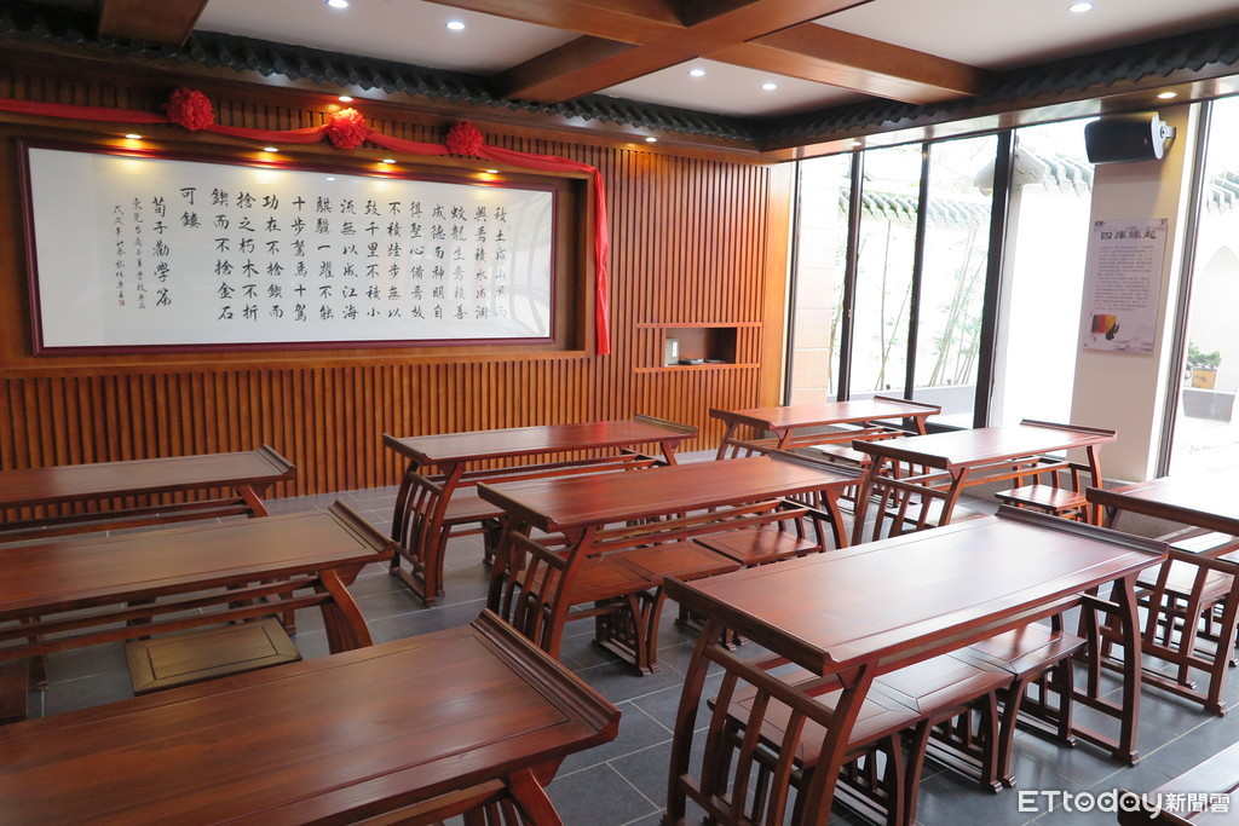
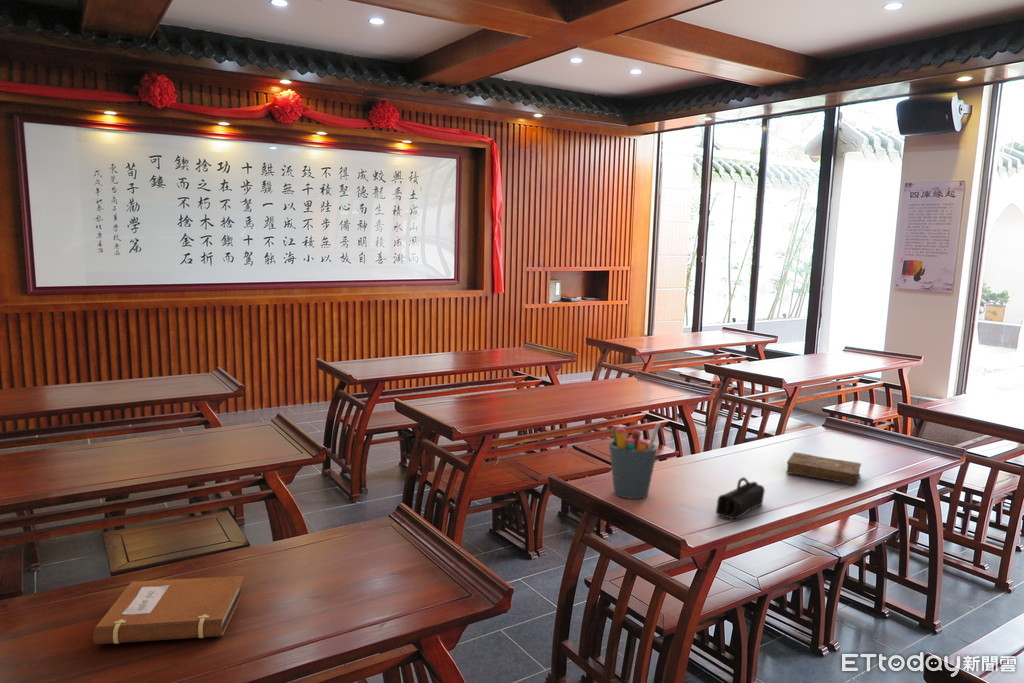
+ book [785,451,862,486]
+ notebook [90,575,245,645]
+ pencil case [715,476,766,520]
+ pen holder [608,421,662,500]
